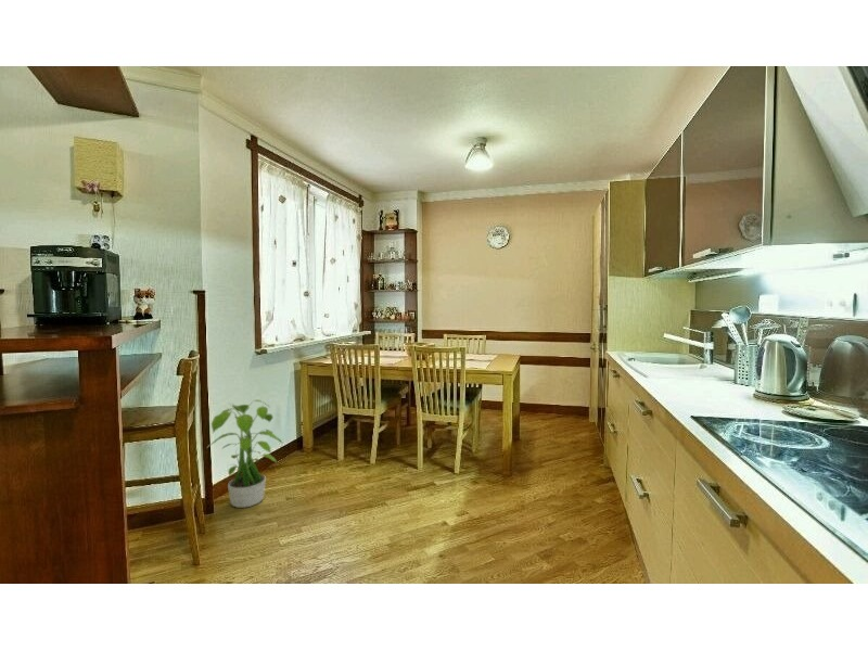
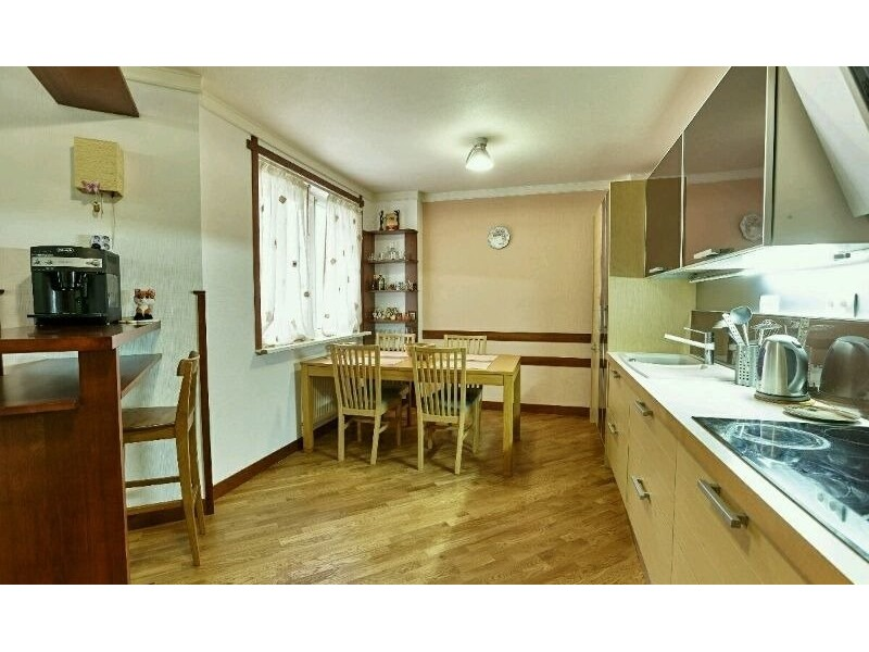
- potted plant [207,398,284,509]
